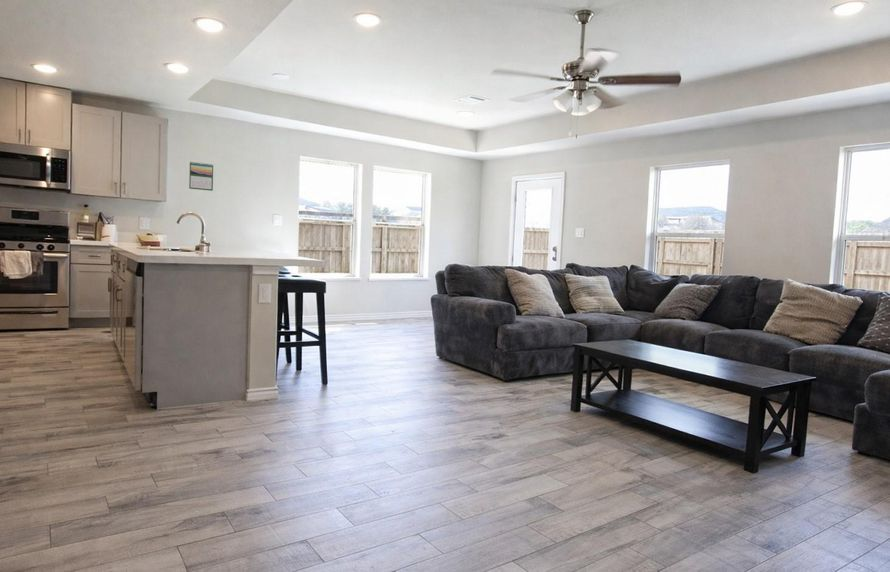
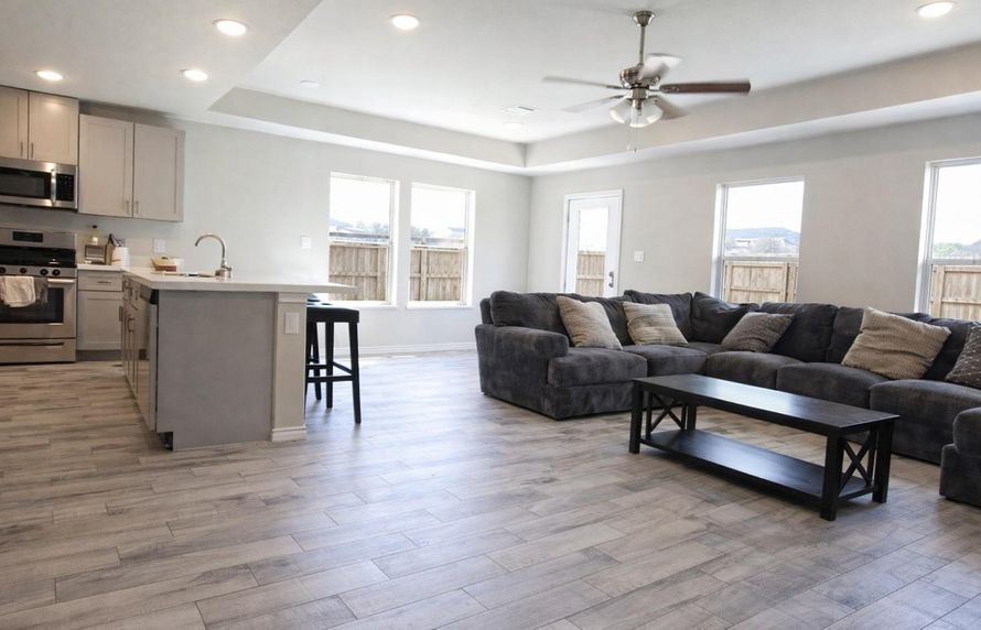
- calendar [188,161,214,192]
